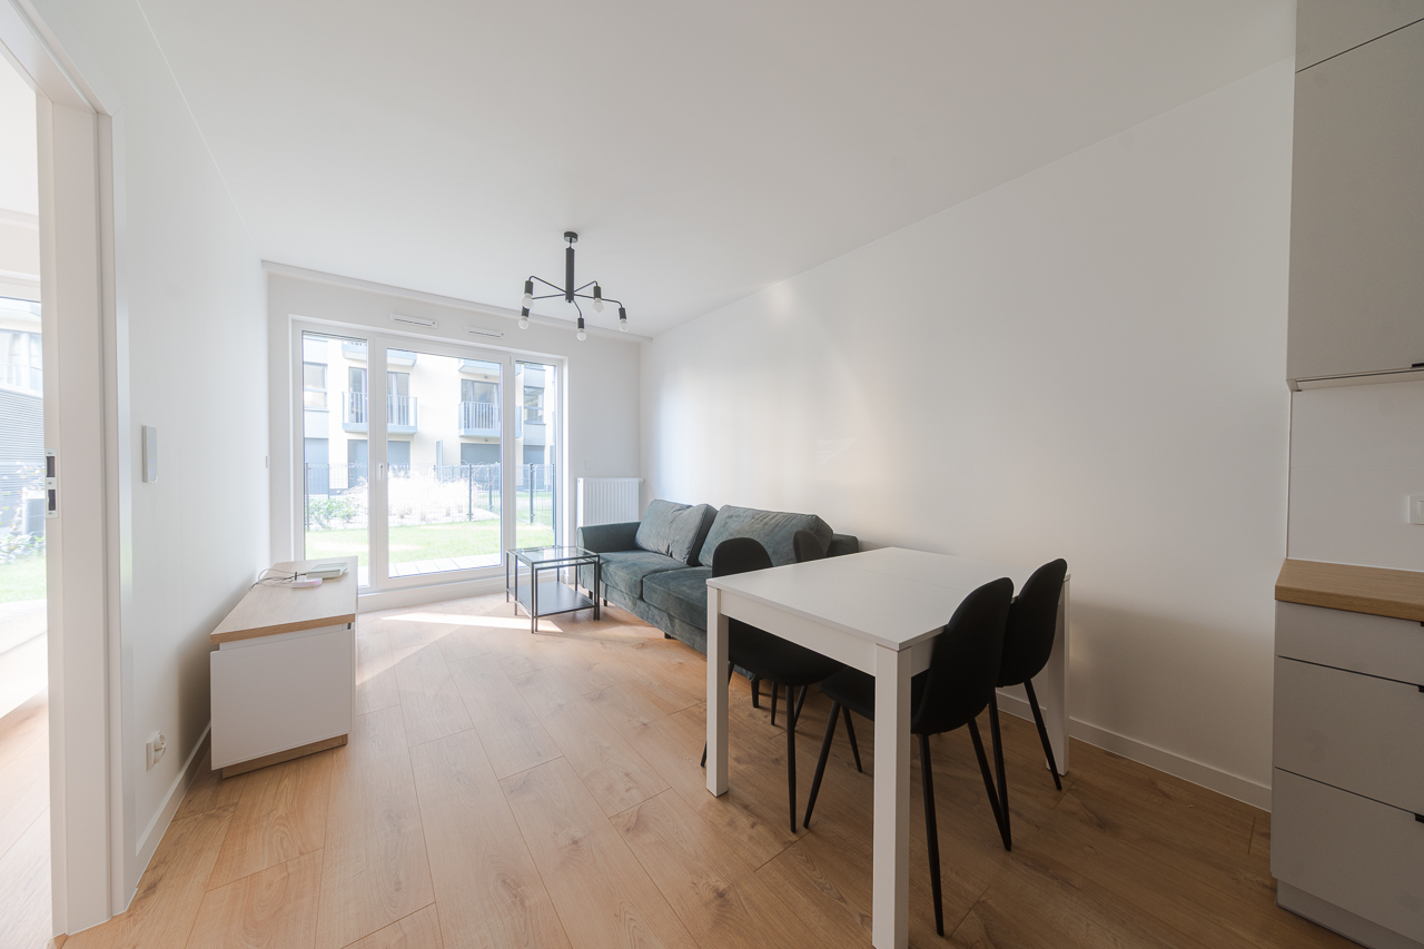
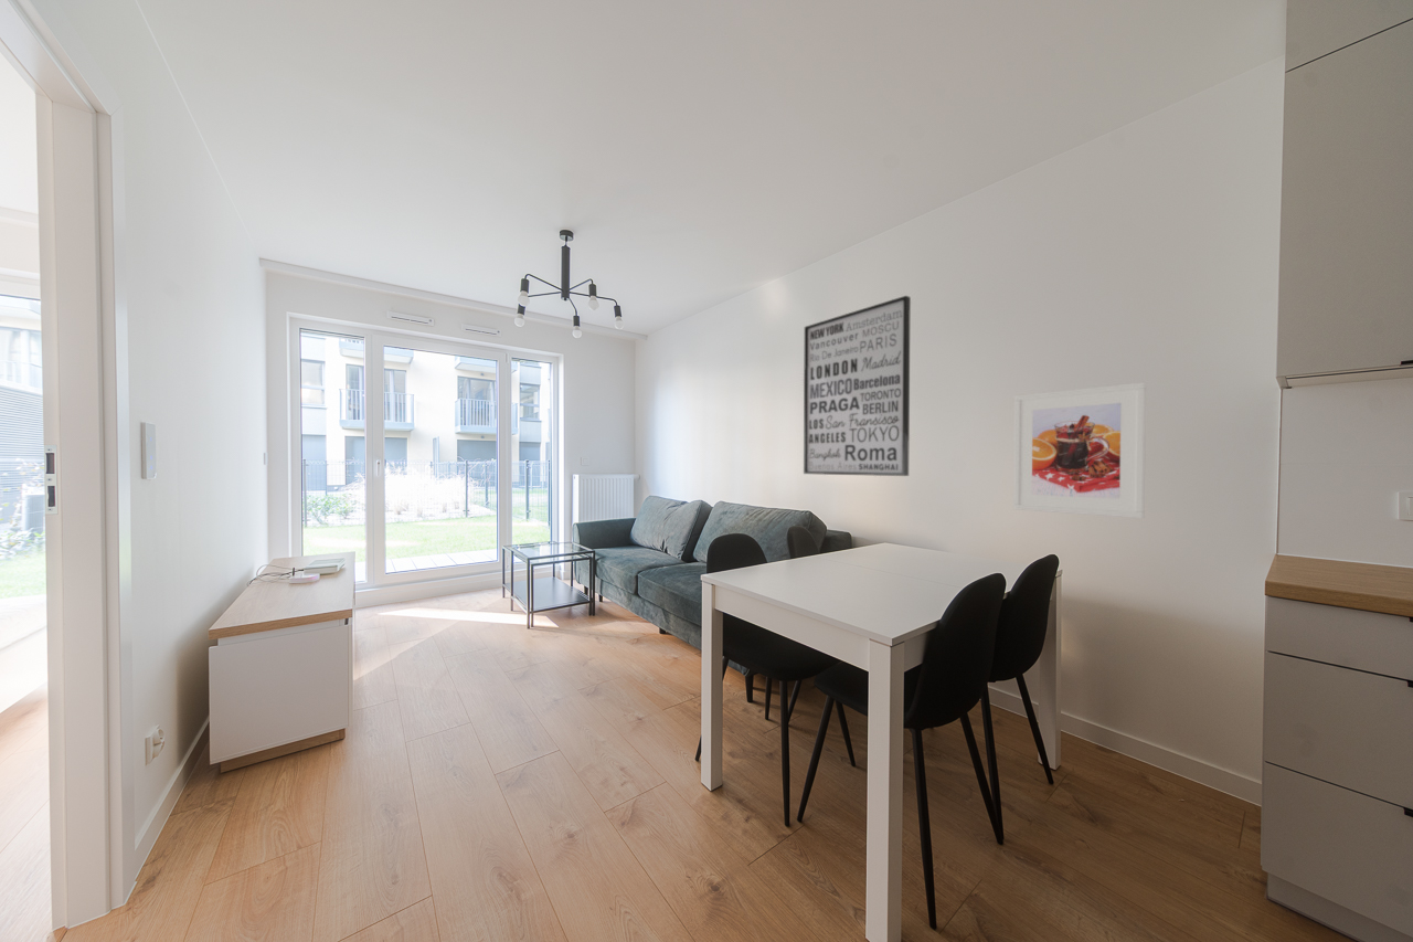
+ wall art [803,295,912,477]
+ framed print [1012,381,1147,519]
